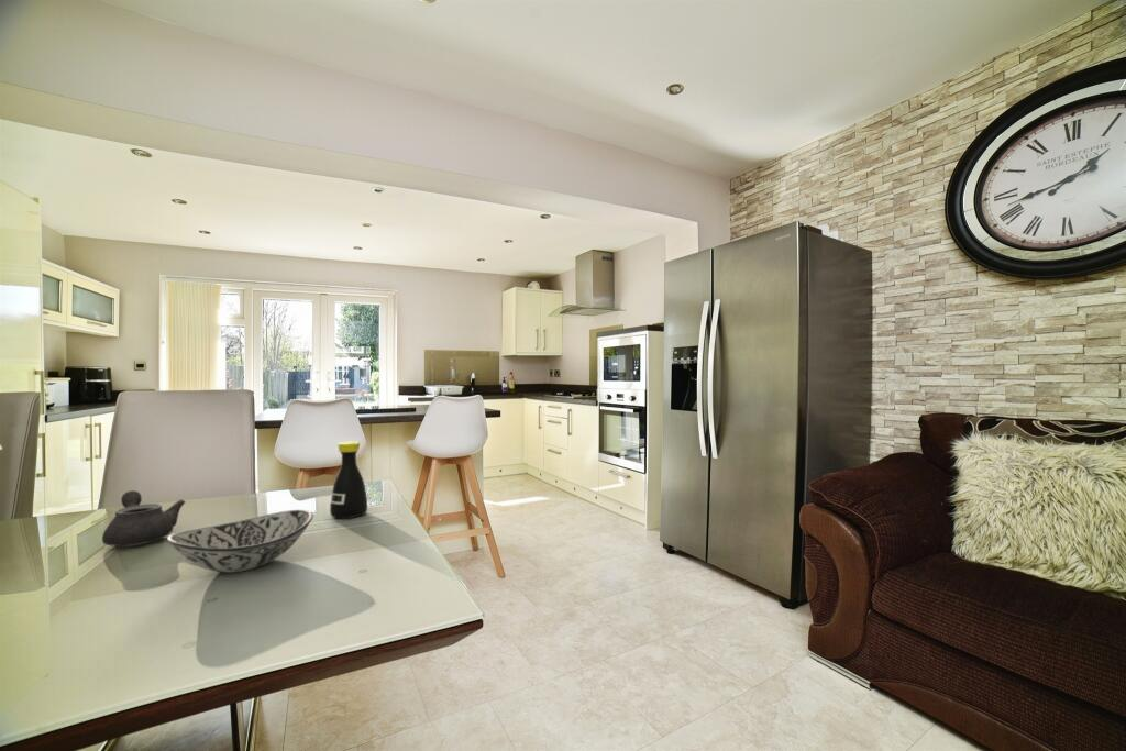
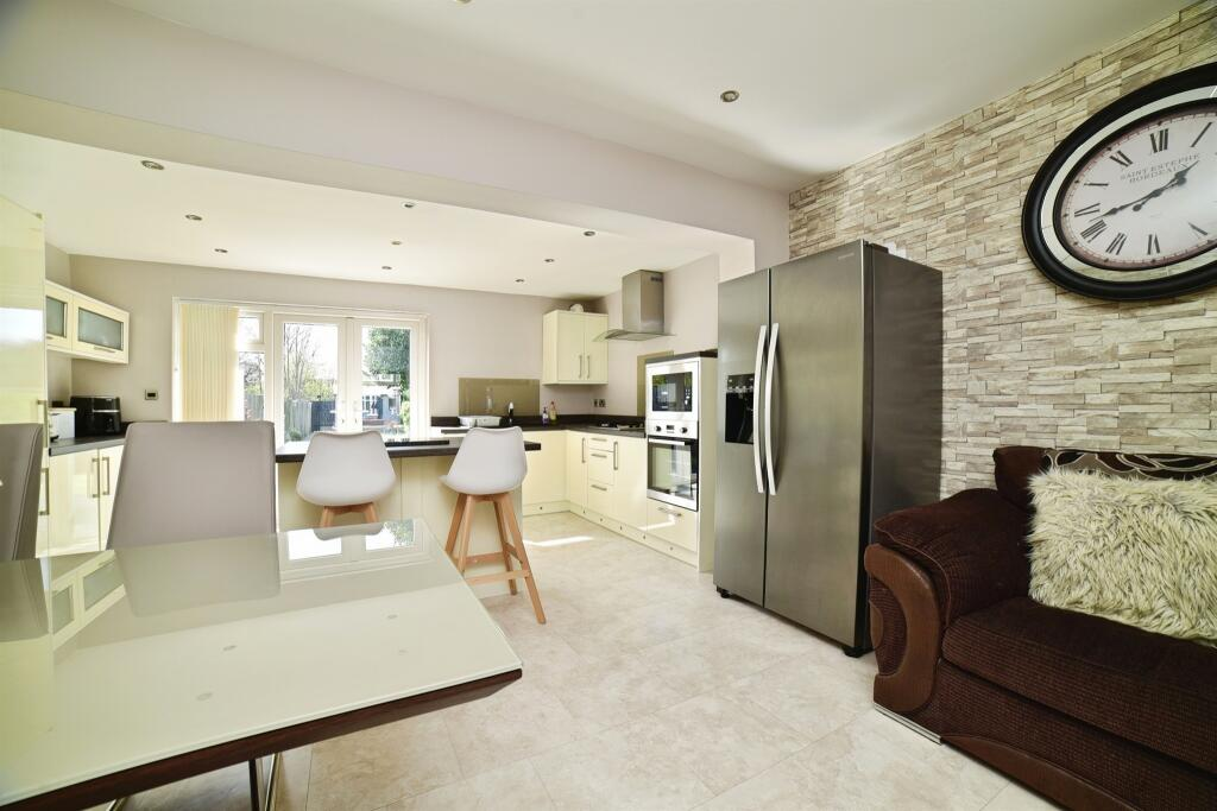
- bottle [329,440,368,519]
- teapot [101,489,187,548]
- decorative bowl [166,509,314,574]
